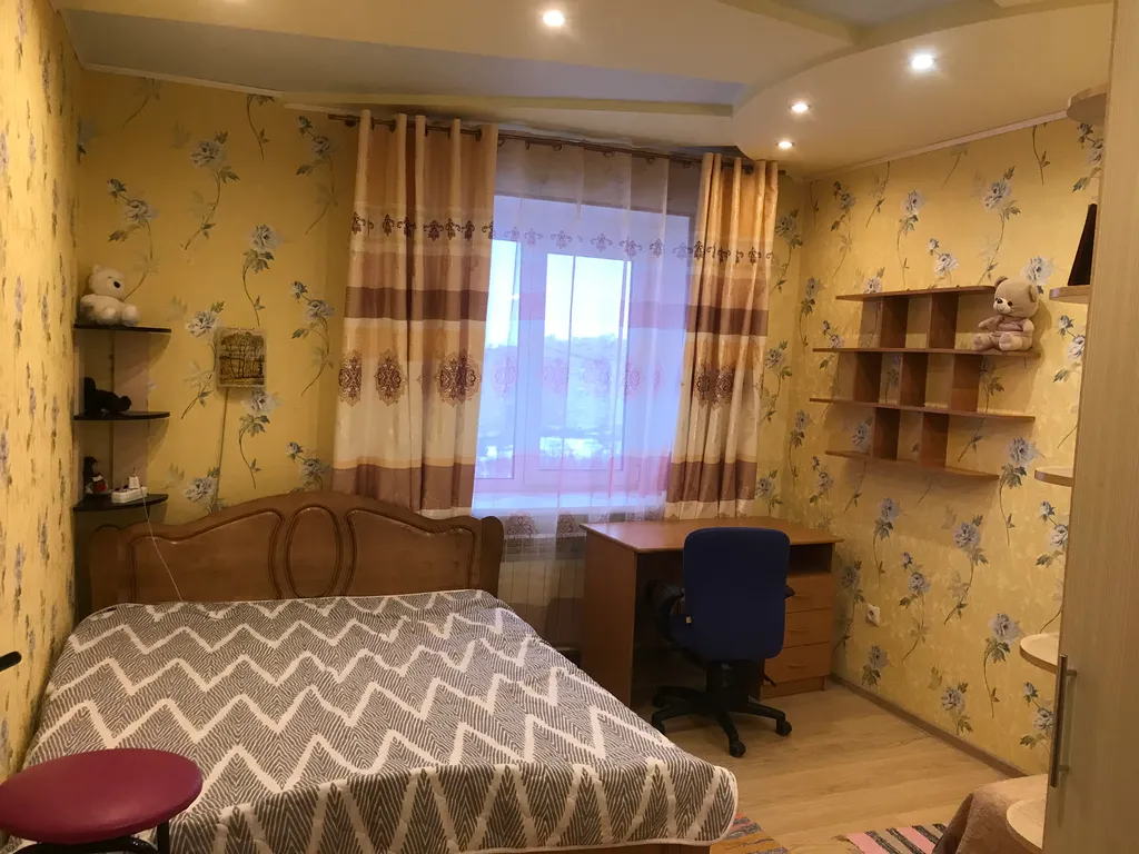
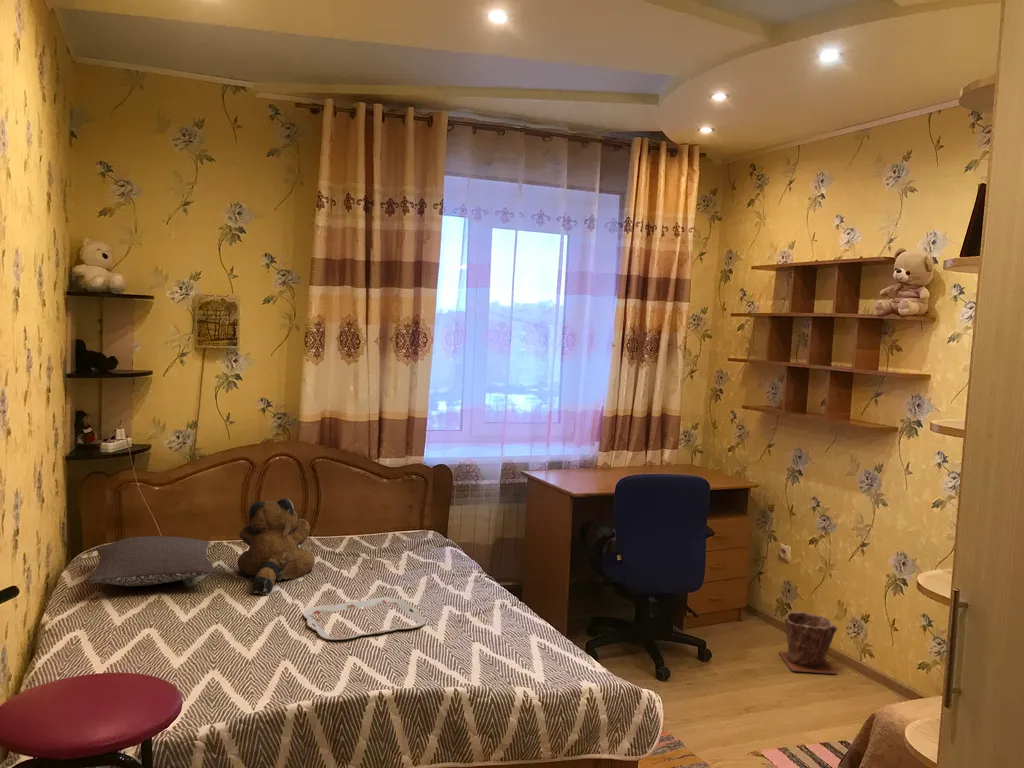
+ pillow [87,535,216,587]
+ serving tray [303,596,427,641]
+ plant pot [777,610,838,675]
+ teddy bear [236,497,316,596]
